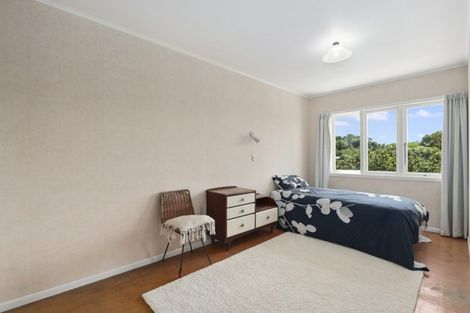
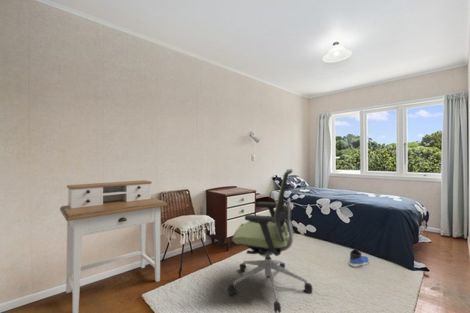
+ desk [59,179,168,313]
+ office chair [227,168,313,313]
+ sneaker [349,248,370,268]
